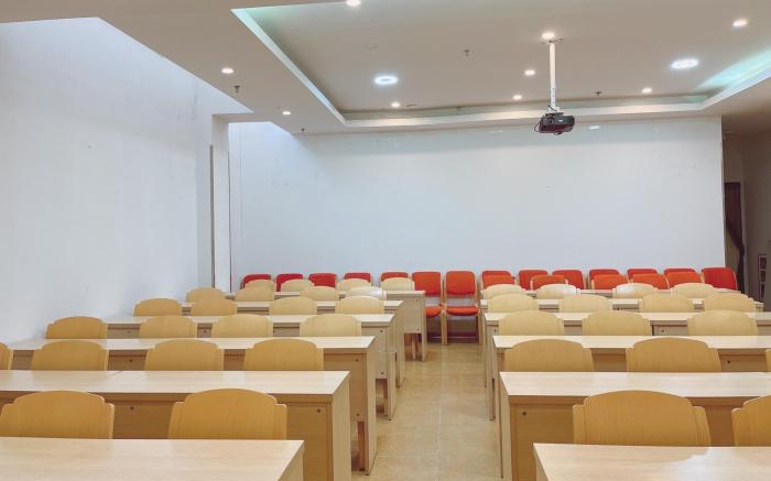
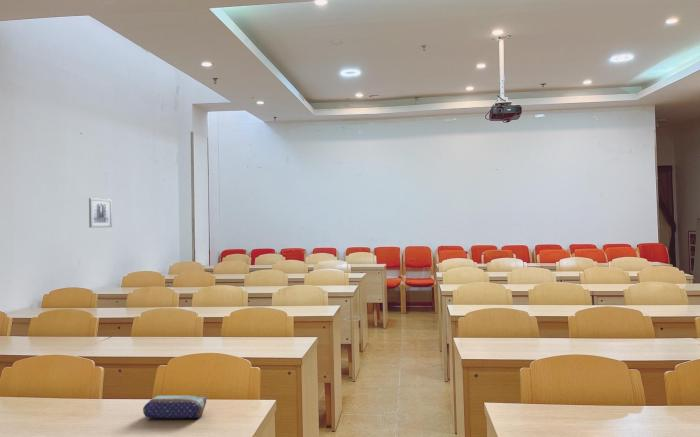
+ pencil case [142,394,207,420]
+ wall art [88,197,113,229]
